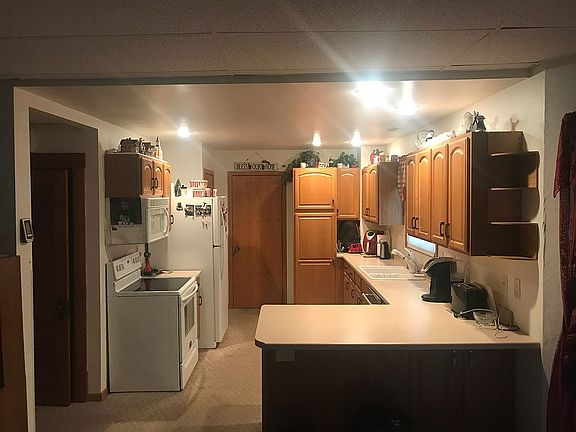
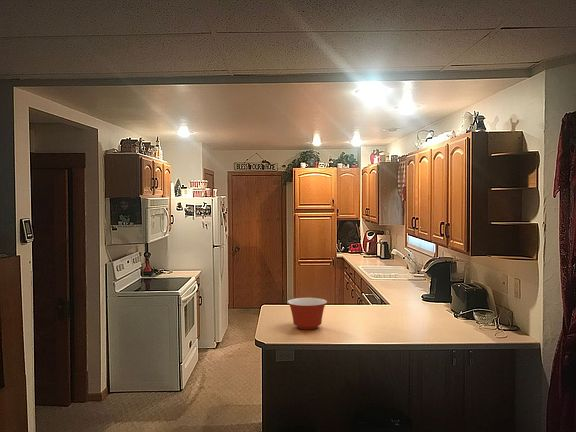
+ mixing bowl [286,297,328,330]
